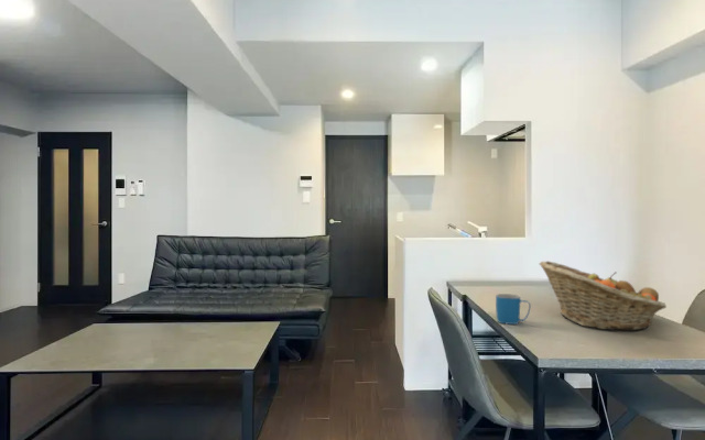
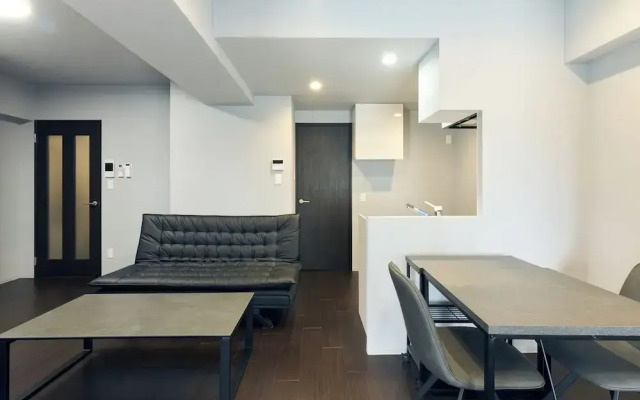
- mug [495,293,531,326]
- fruit basket [538,260,668,331]
